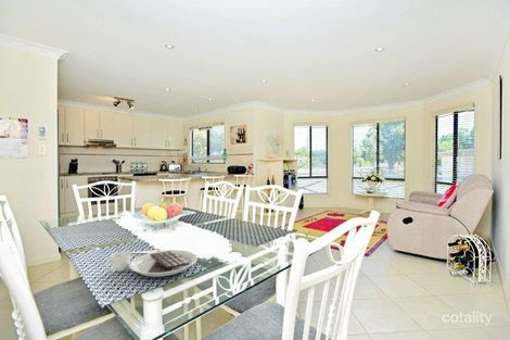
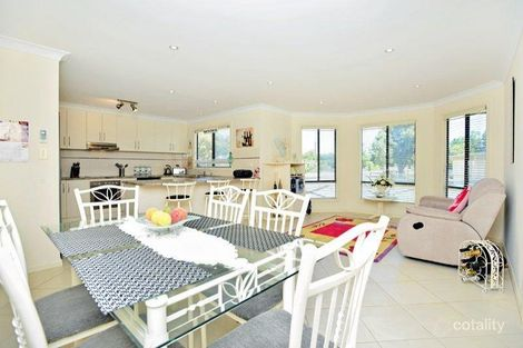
- placemat [105,249,199,278]
